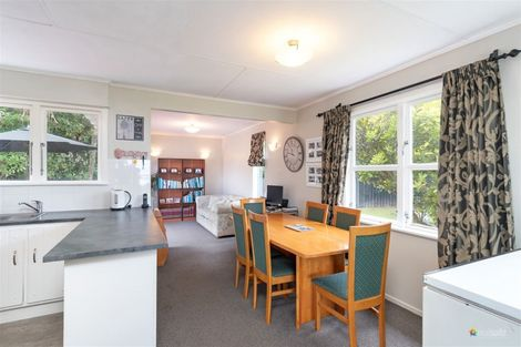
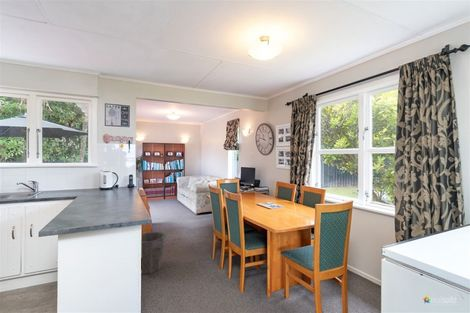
+ waste bin [140,231,167,275]
